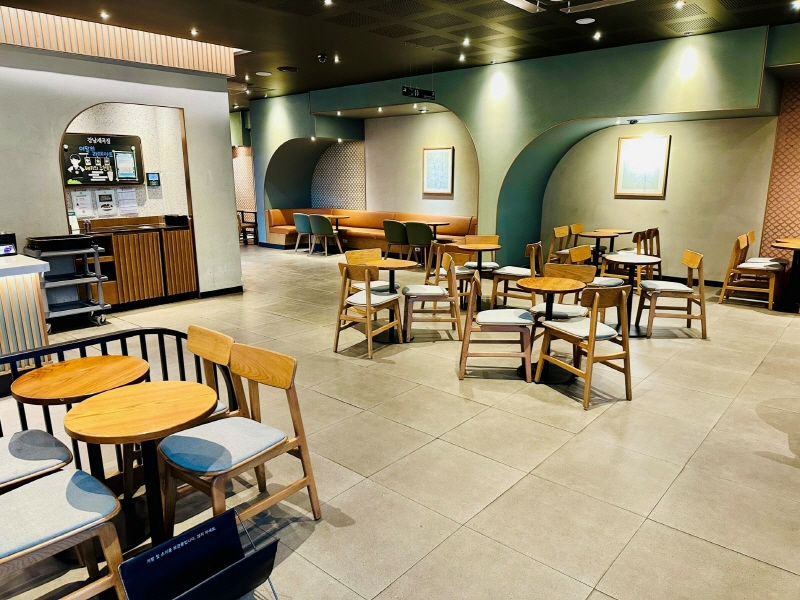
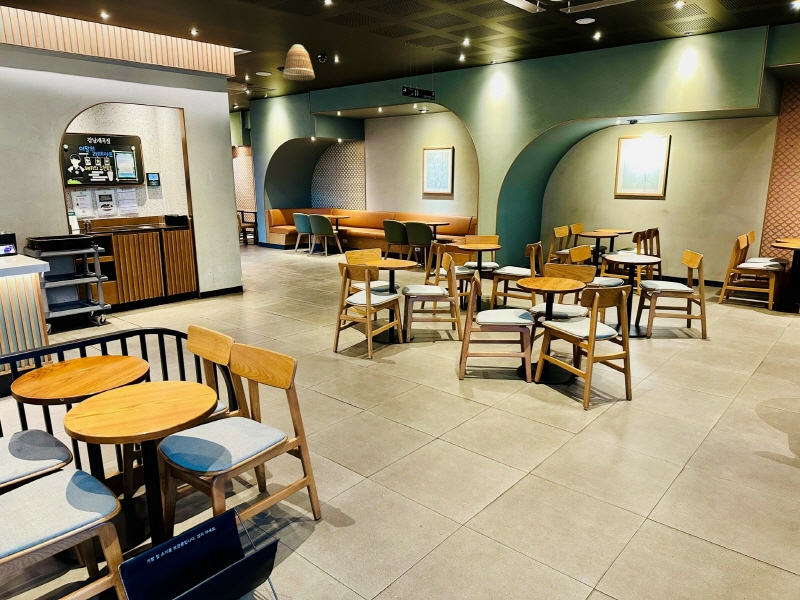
+ lamp shade [282,44,316,81]
